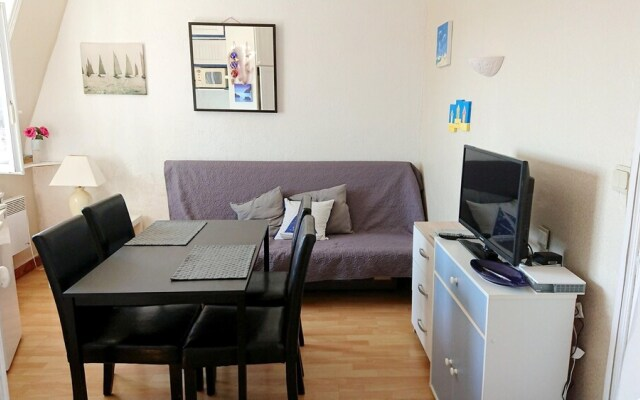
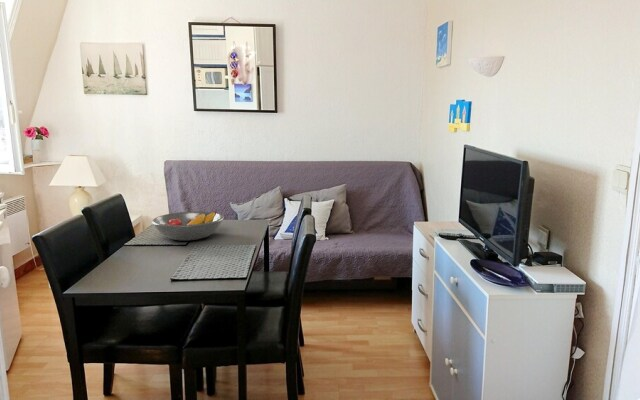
+ fruit bowl [151,210,225,242]
